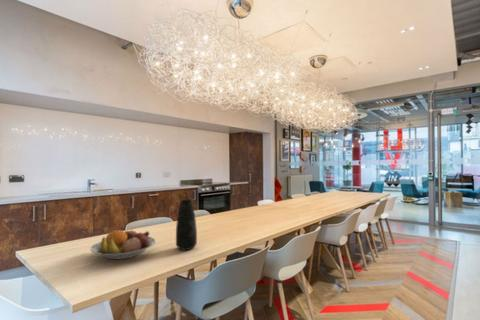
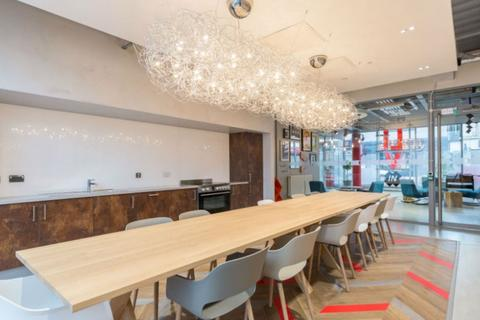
- vase [175,199,198,251]
- fruit bowl [89,227,157,260]
